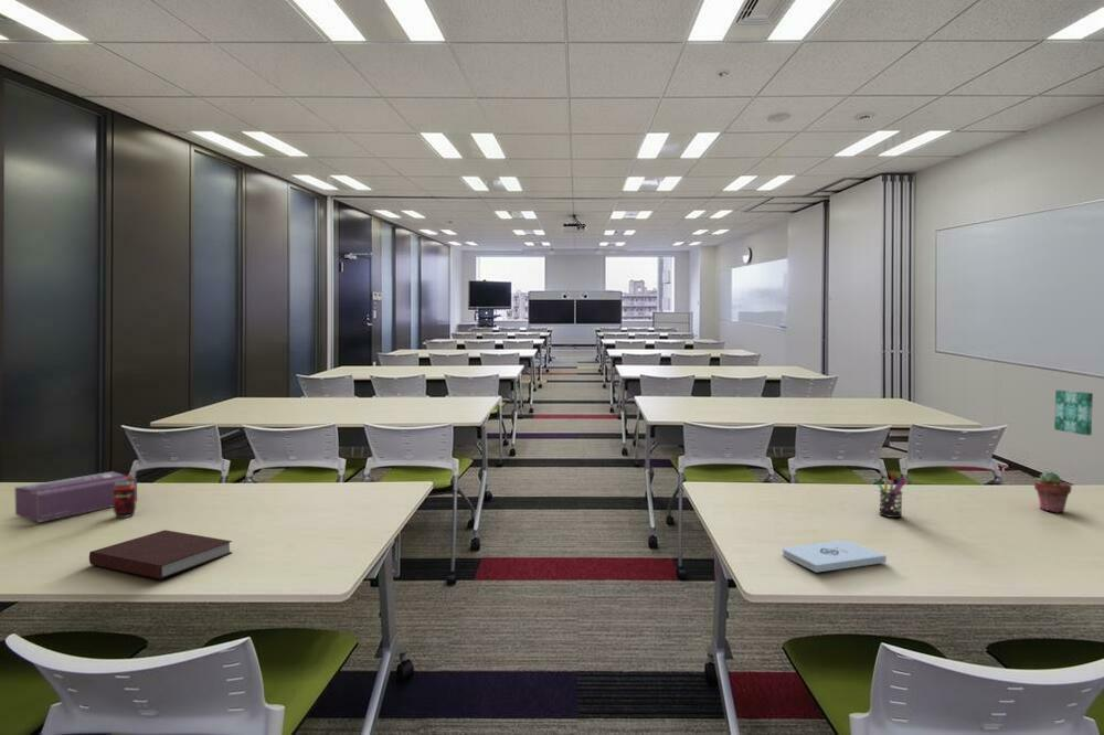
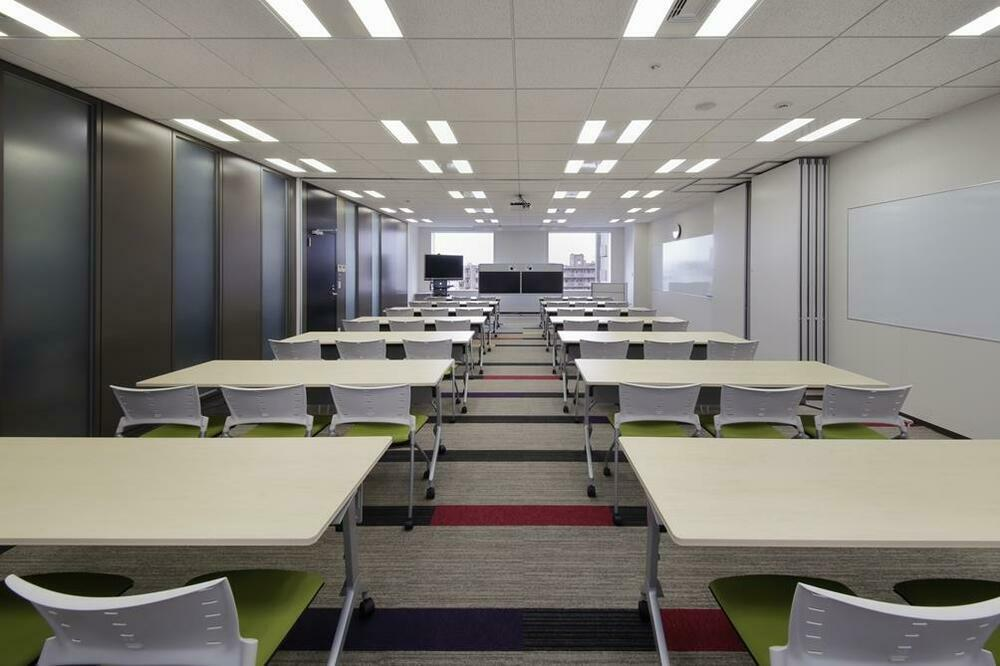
- wall art [1053,390,1094,436]
- potted succulent [1033,470,1072,513]
- notebook [88,529,233,580]
- beverage can [113,473,137,519]
- tissue box [13,470,138,523]
- pen holder [873,471,907,519]
- notepad [781,539,888,574]
